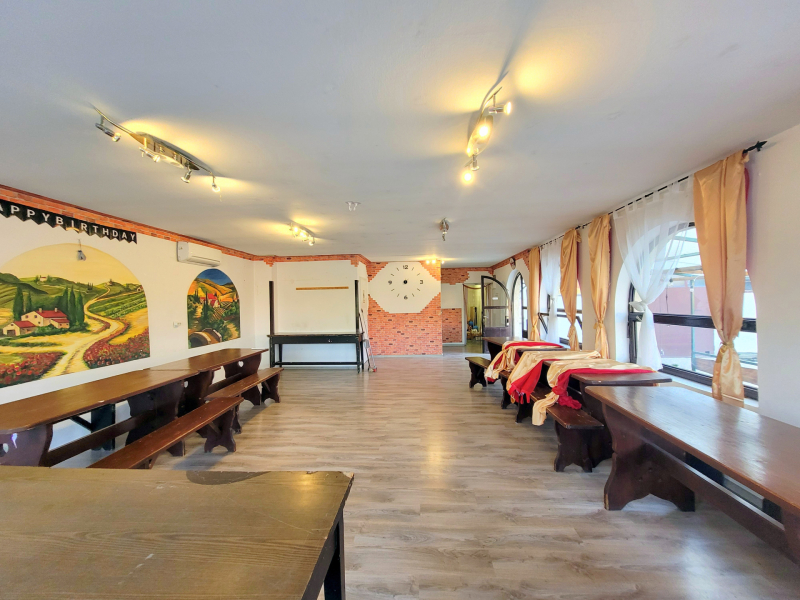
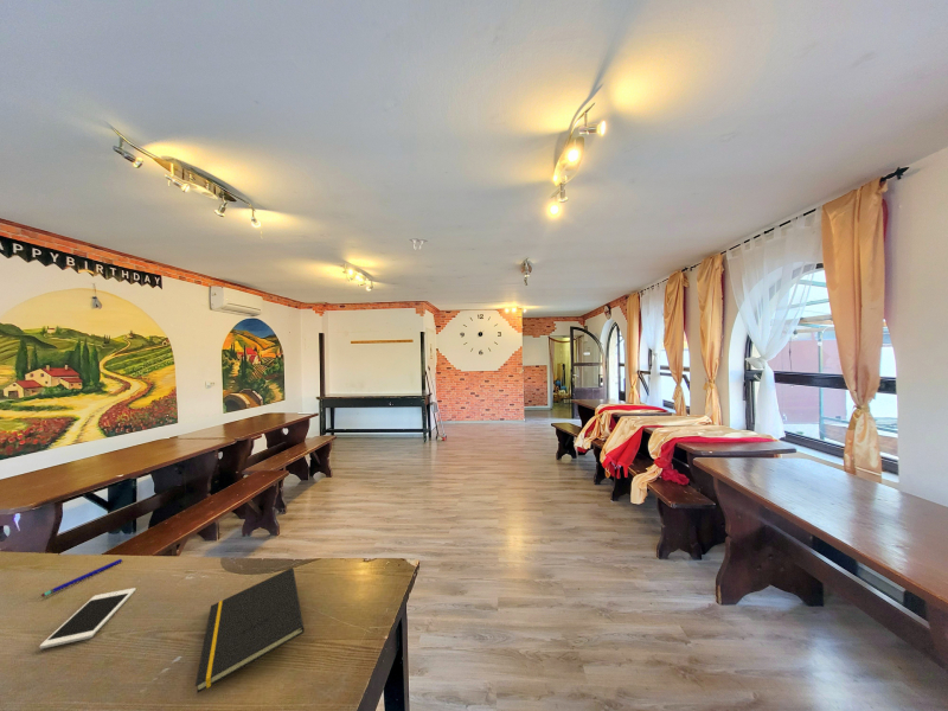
+ pen [40,558,123,598]
+ notepad [194,566,306,694]
+ cell phone [38,587,136,649]
